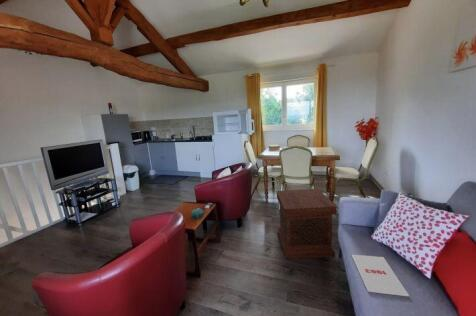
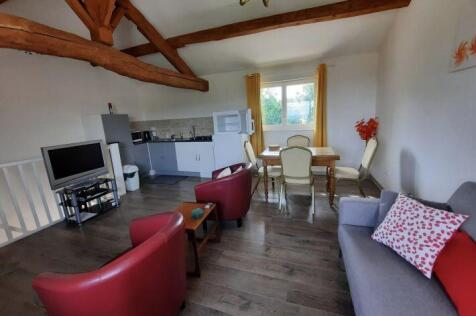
- magazine [351,254,410,297]
- side table [276,188,337,260]
